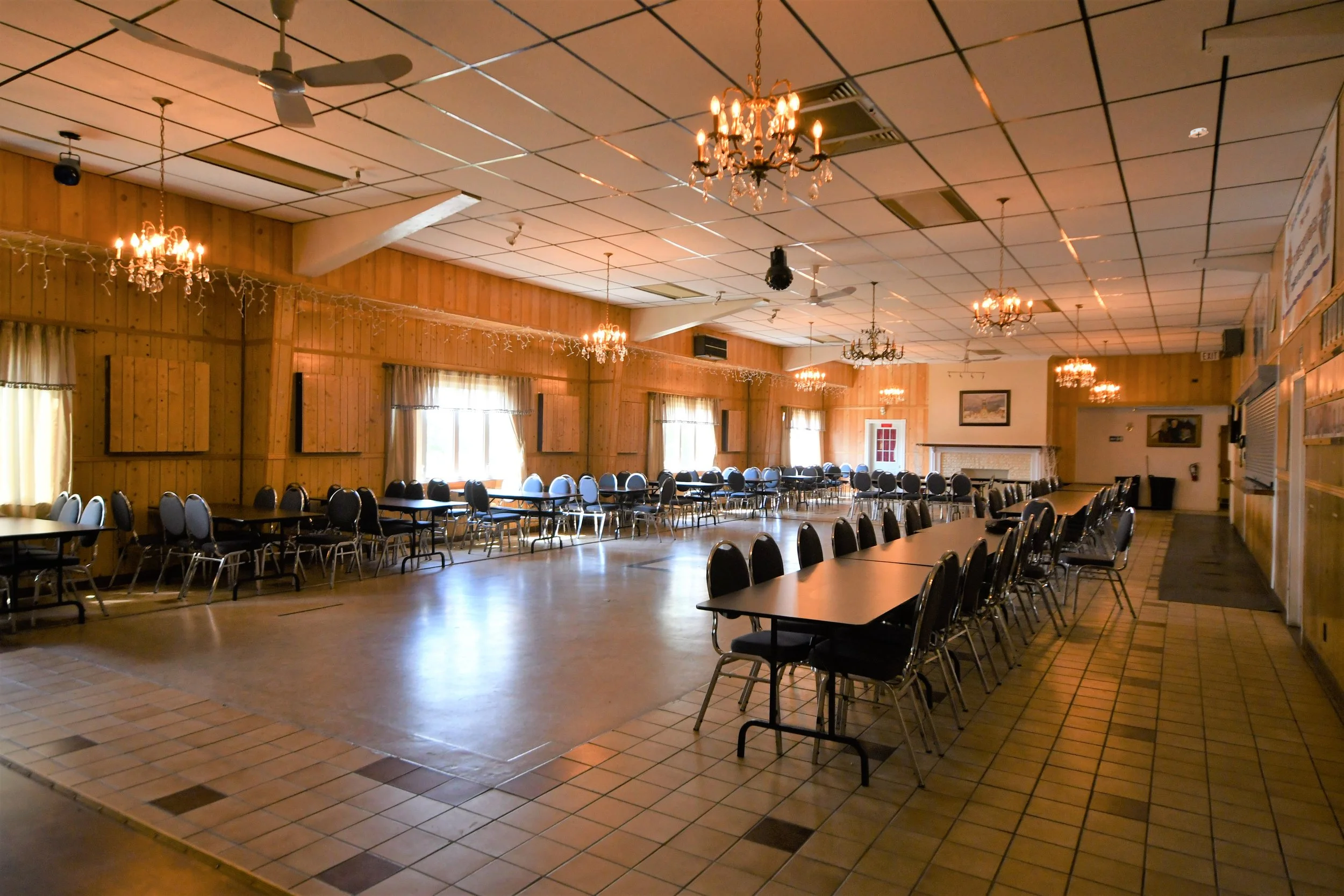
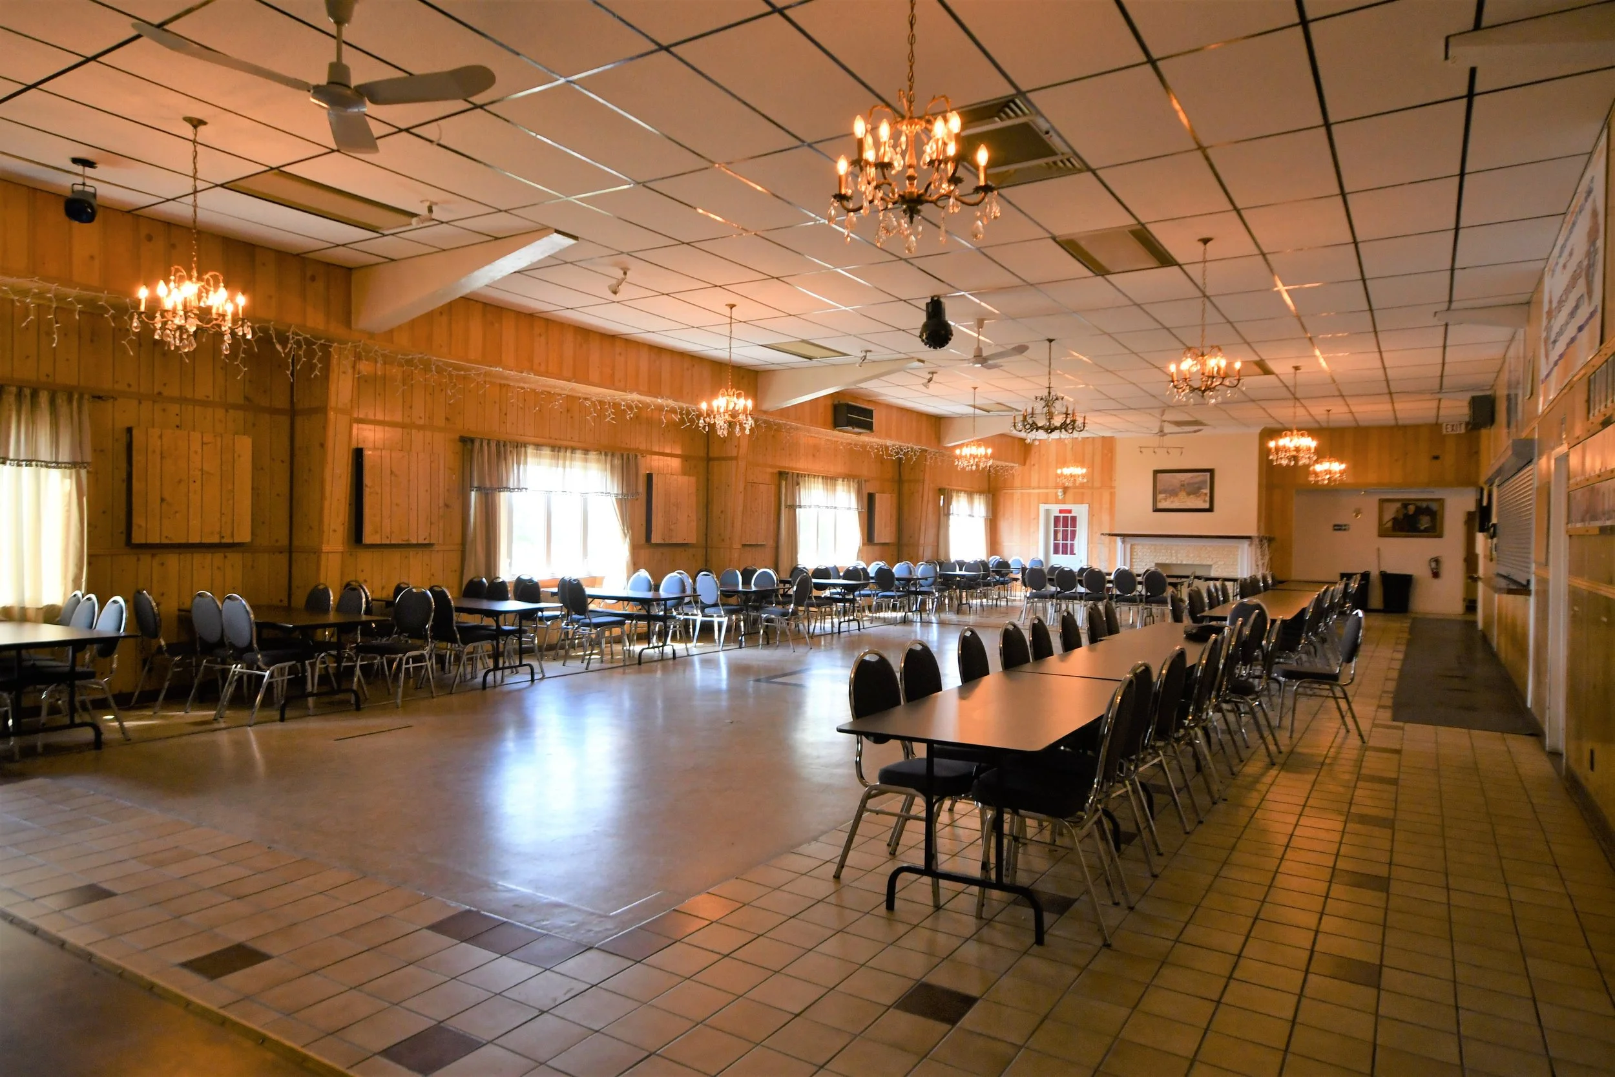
- smoke detector [1188,127,1209,140]
